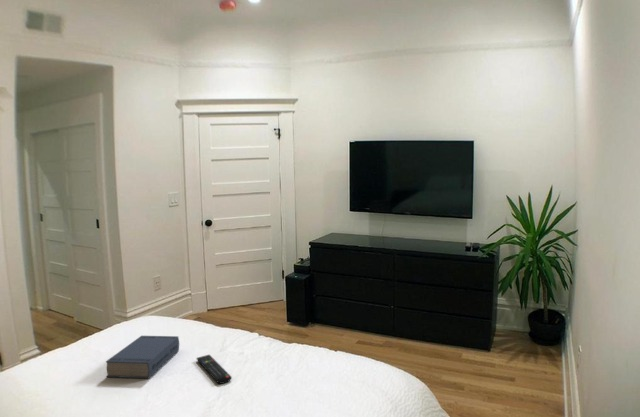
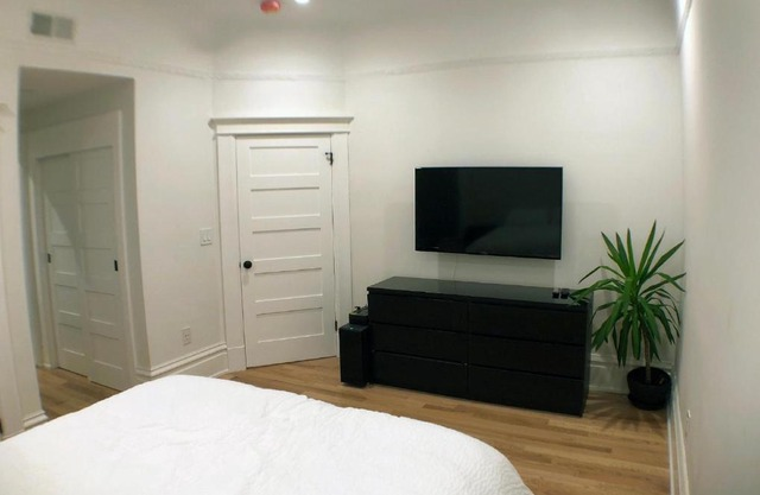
- remote control [196,354,233,385]
- book [105,335,180,379]
